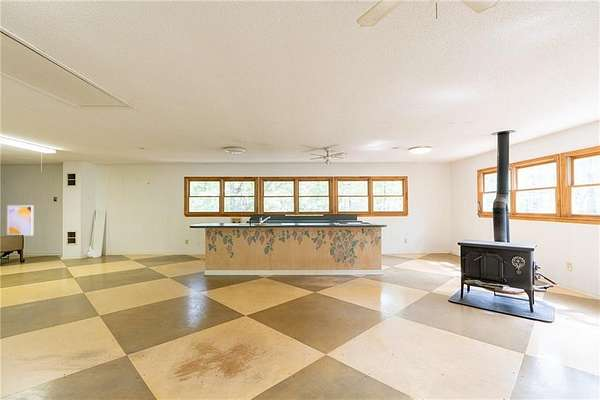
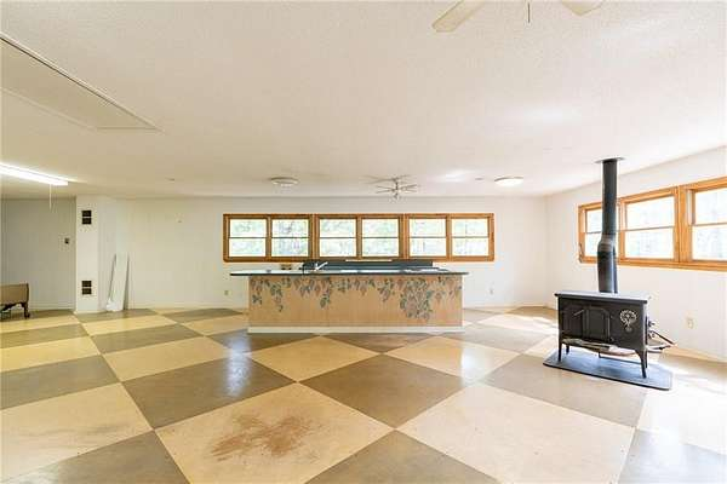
- wall art [6,204,35,237]
